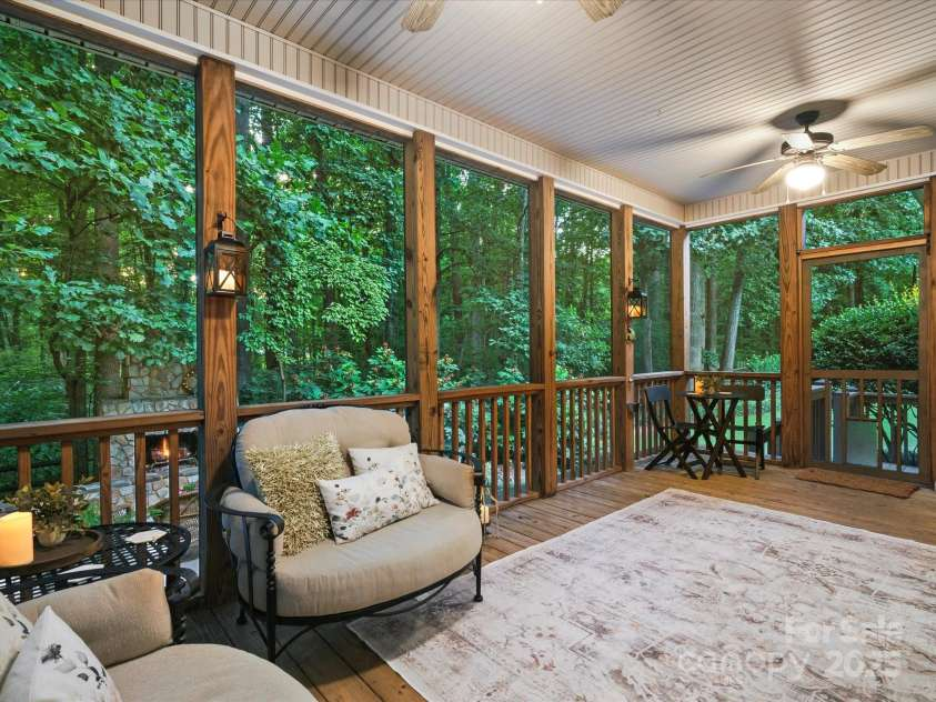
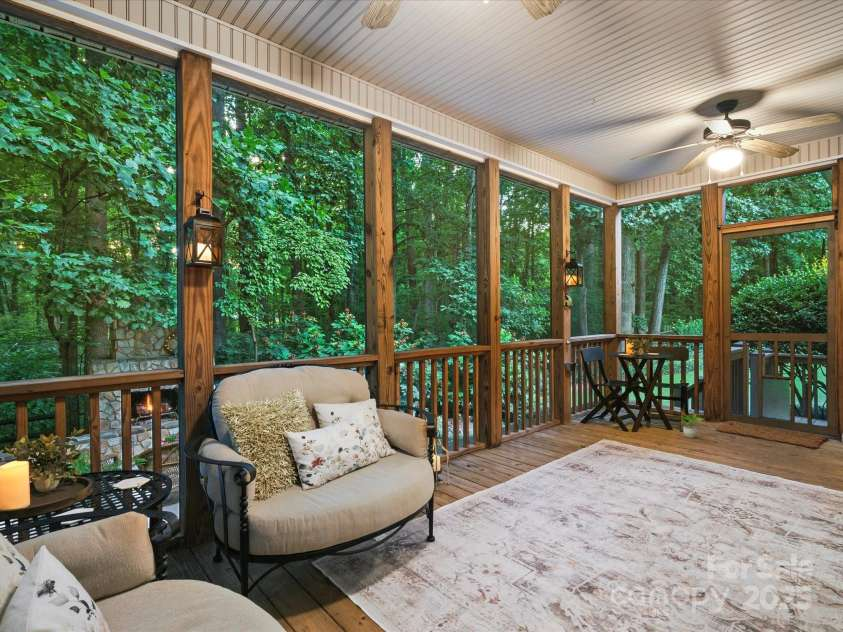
+ potted plant [679,410,706,439]
